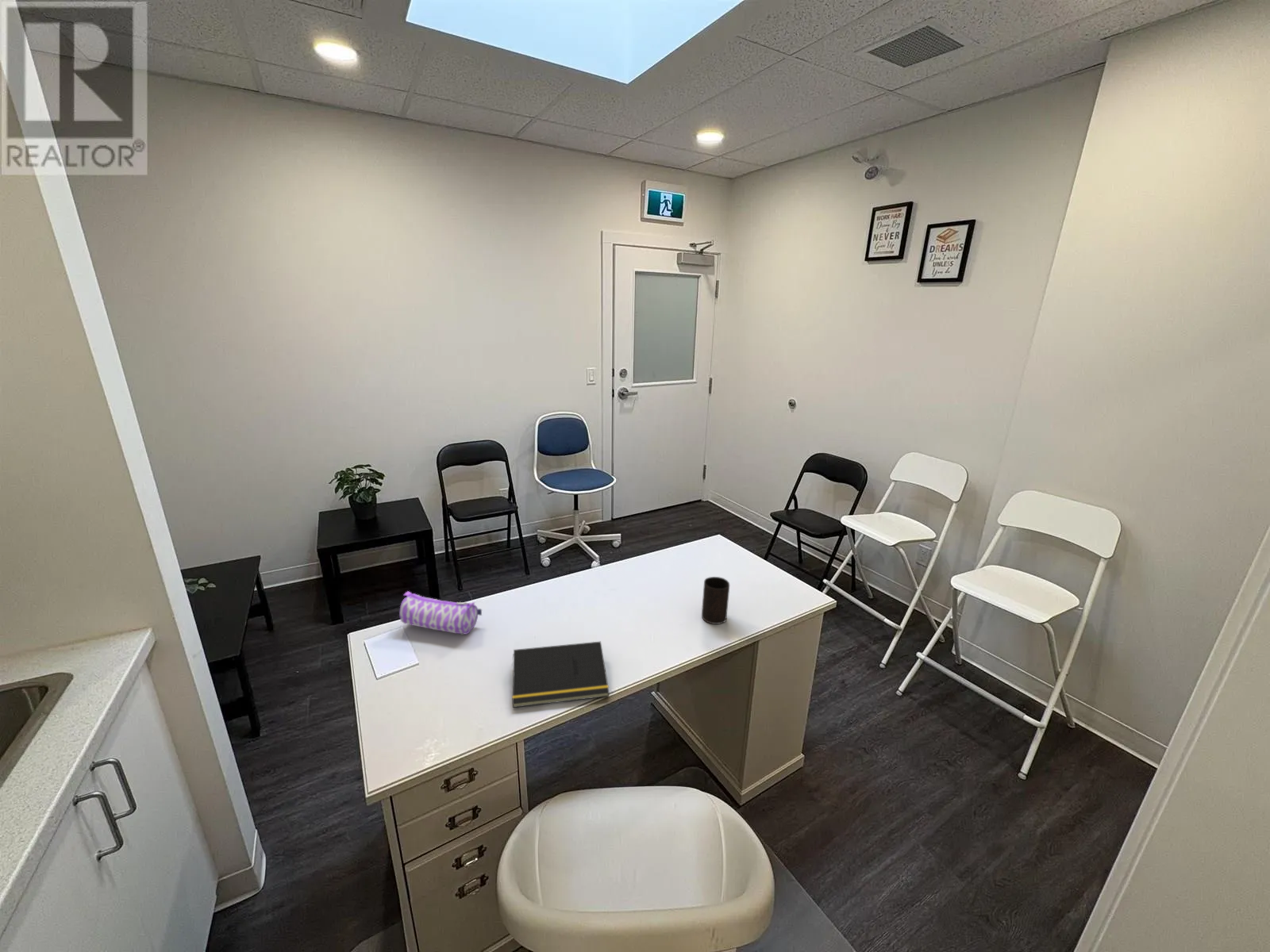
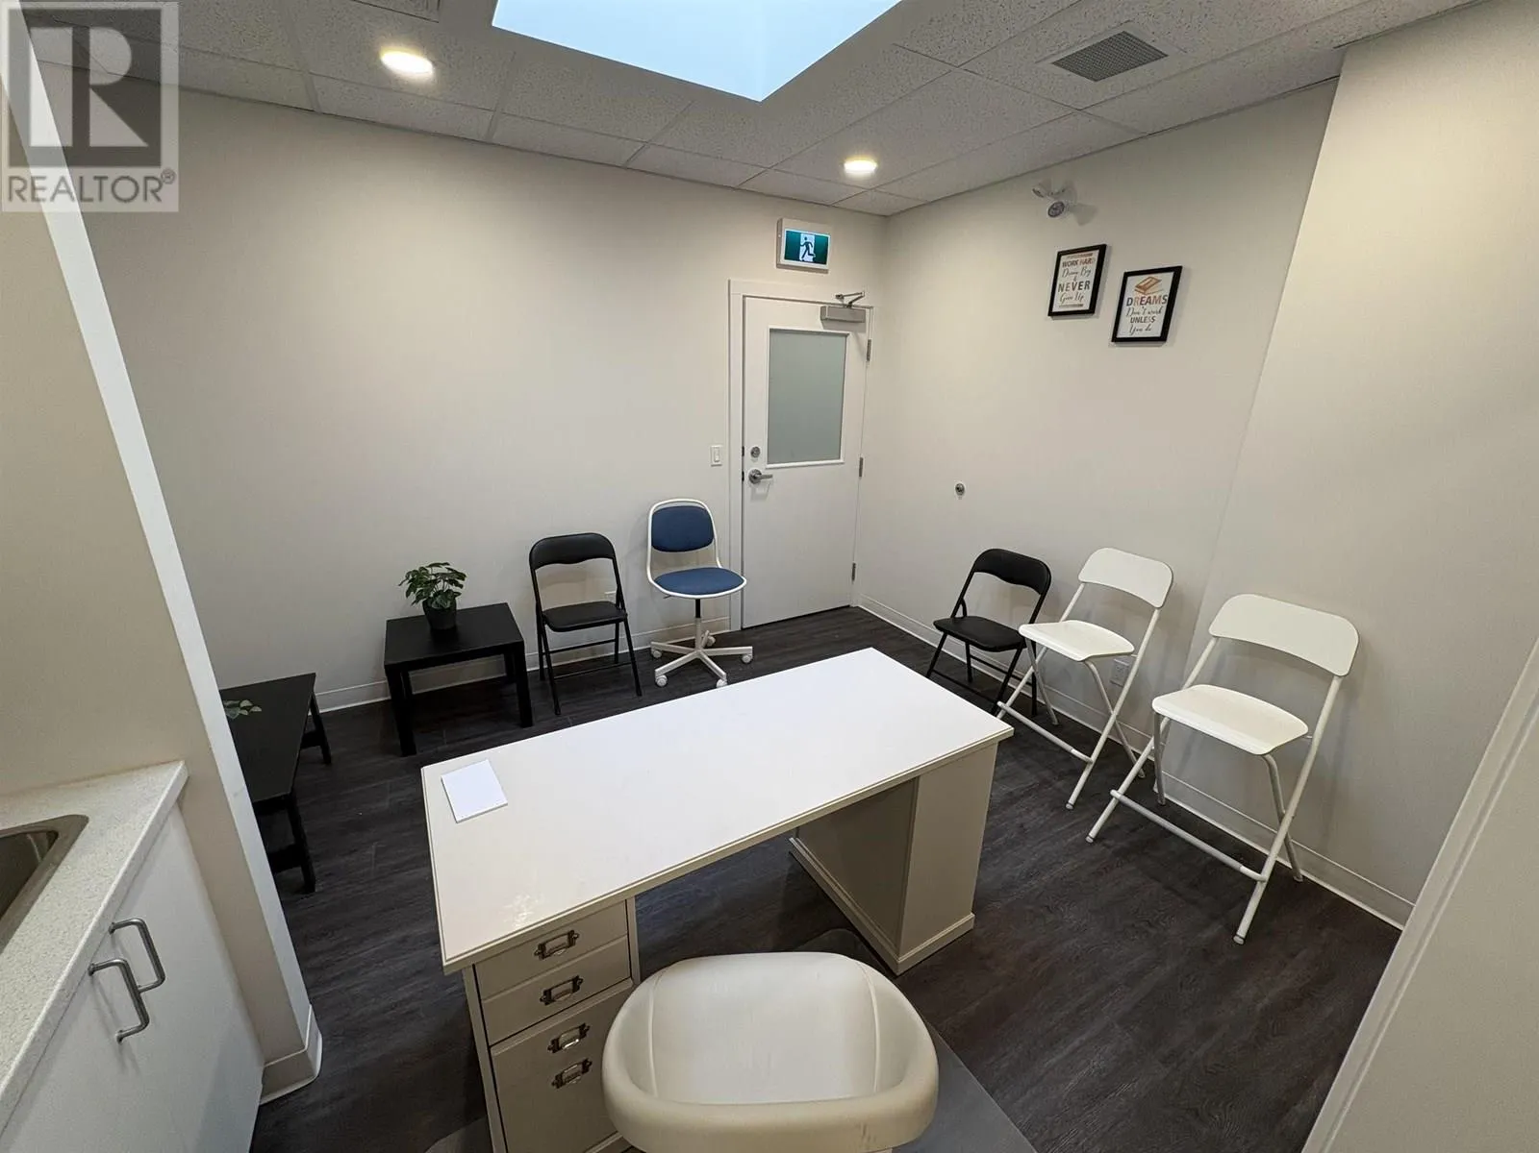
- notepad [511,641,610,708]
- pencil case [398,590,483,635]
- cup [701,576,730,625]
